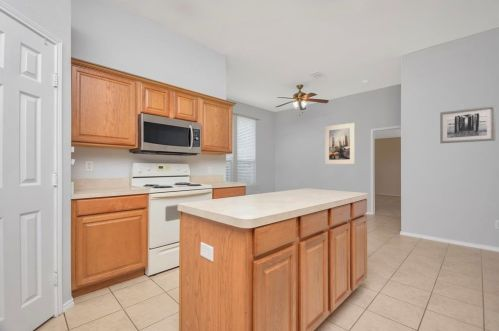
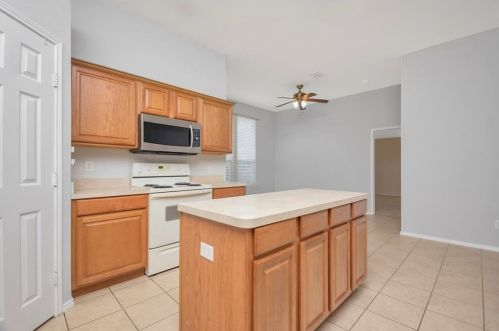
- wall art [439,105,497,144]
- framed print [324,122,356,165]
